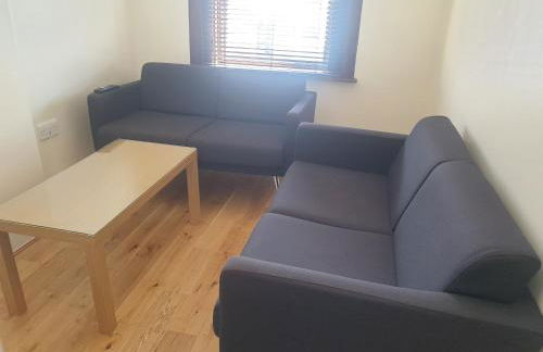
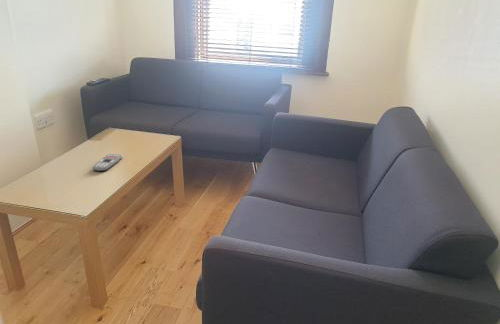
+ remote control [92,153,123,172]
